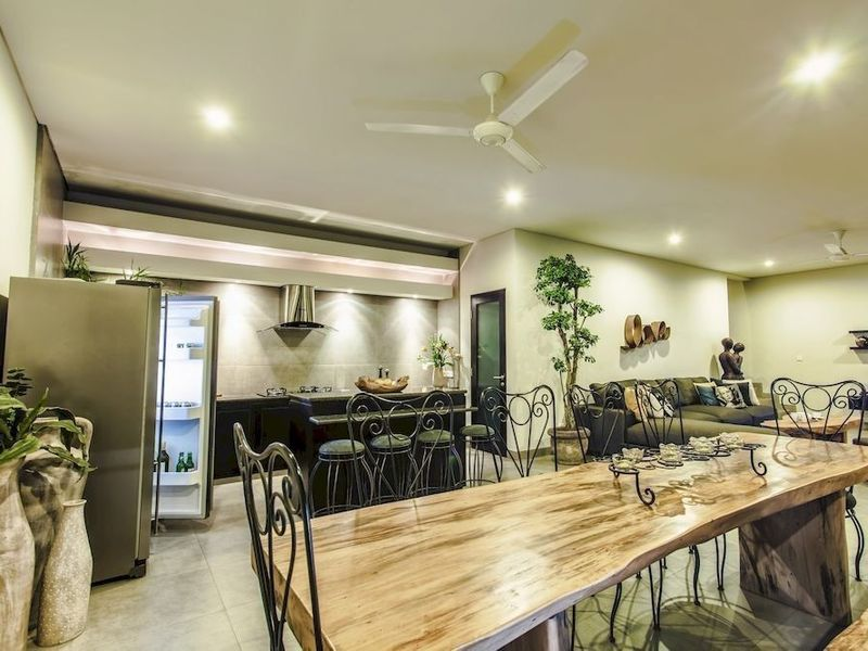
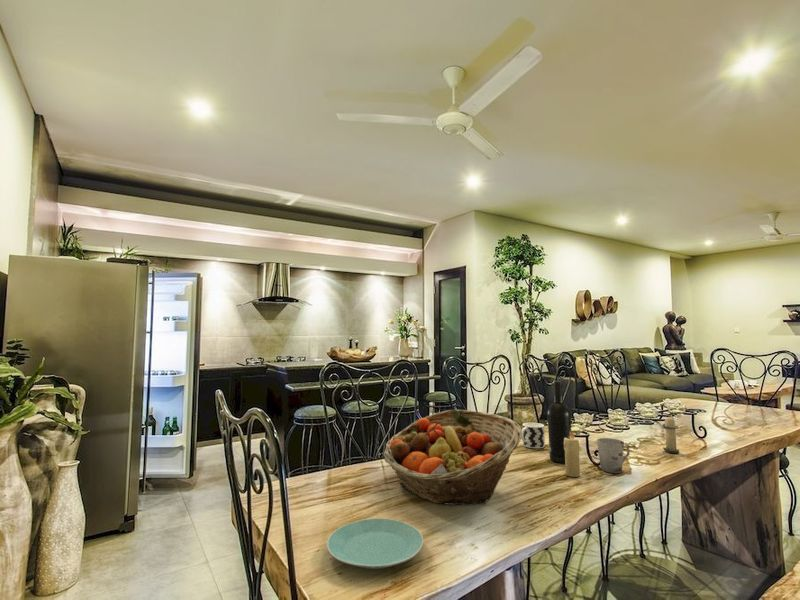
+ plate [326,517,425,570]
+ candle [564,431,581,478]
+ cup [521,422,546,449]
+ cup [596,437,631,474]
+ wine bottle [546,380,572,464]
+ candle [661,413,680,454]
+ fruit basket [382,409,522,506]
